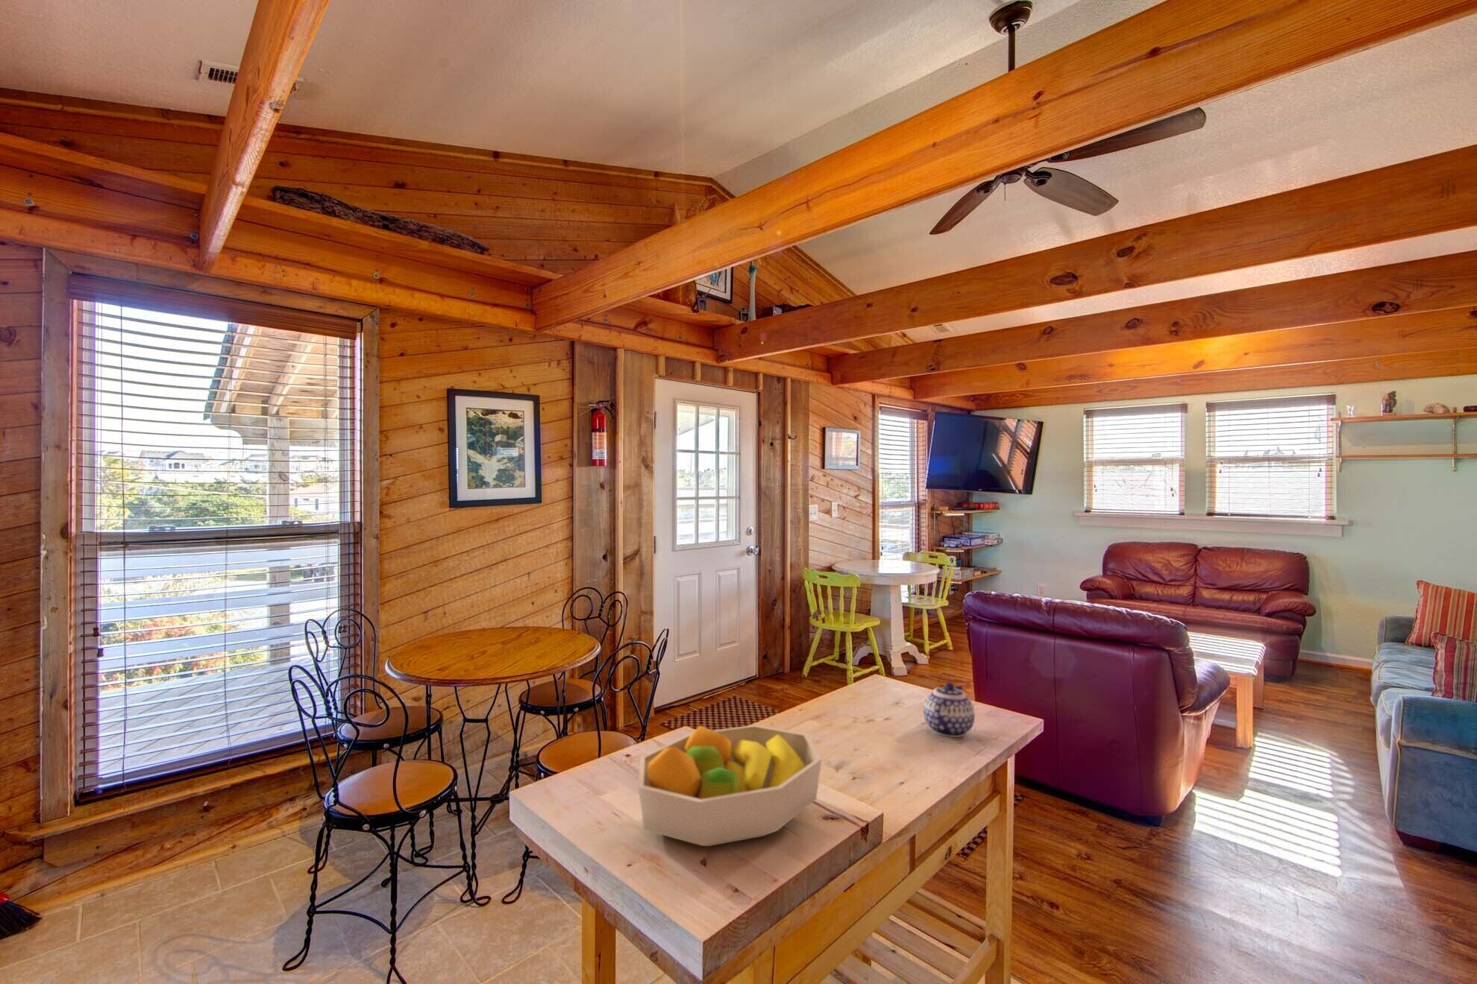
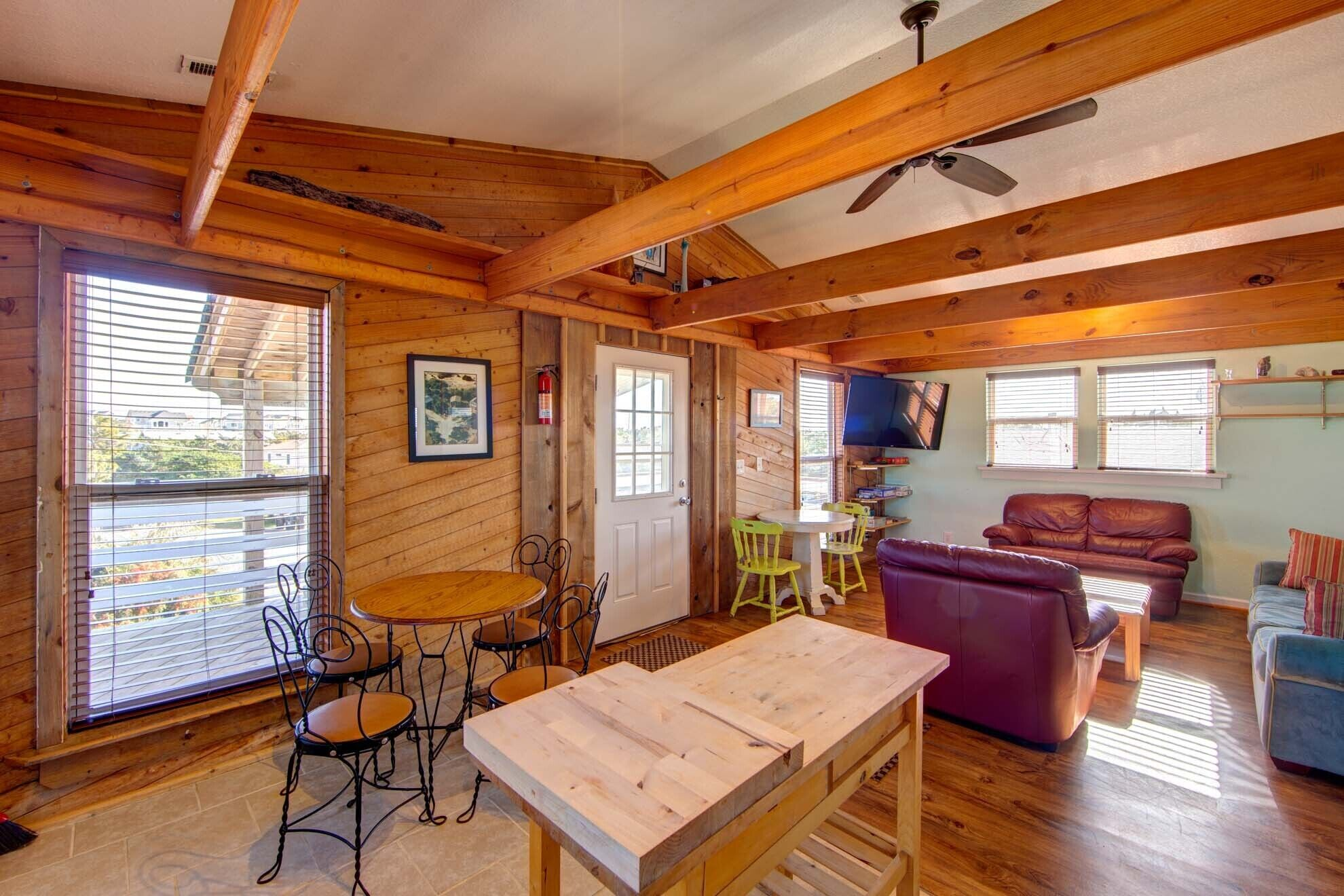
- fruit bowl [637,725,823,847]
- teapot [923,682,976,738]
